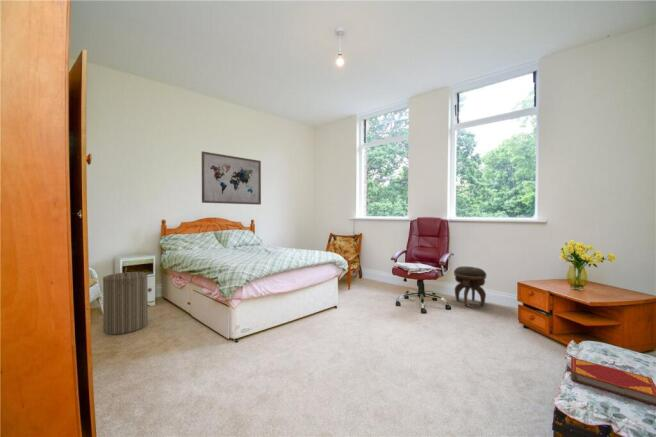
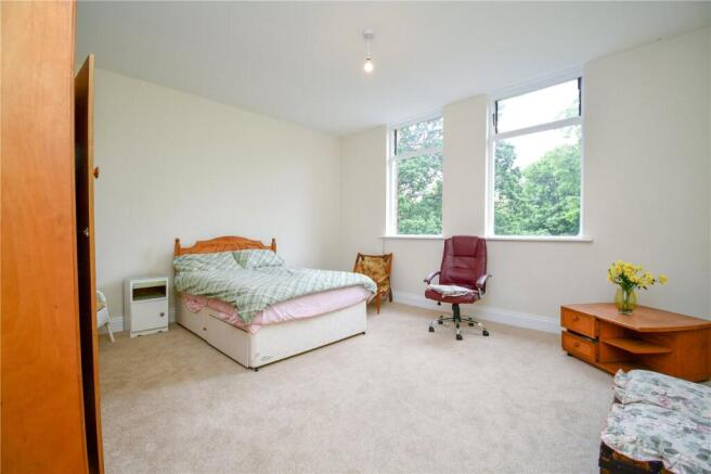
- wall art [201,150,262,206]
- hardback book [570,357,656,406]
- footstool [453,265,487,307]
- laundry hamper [102,266,149,335]
